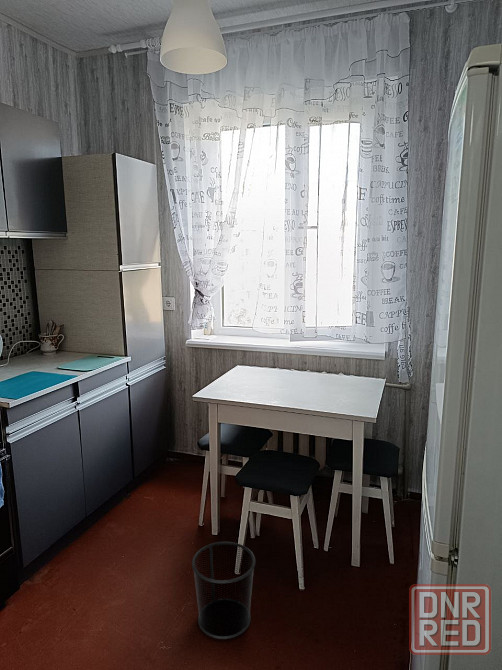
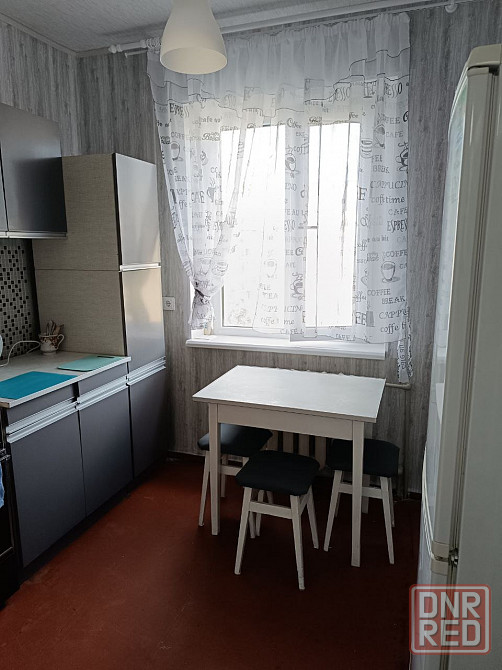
- waste bin [191,541,257,640]
